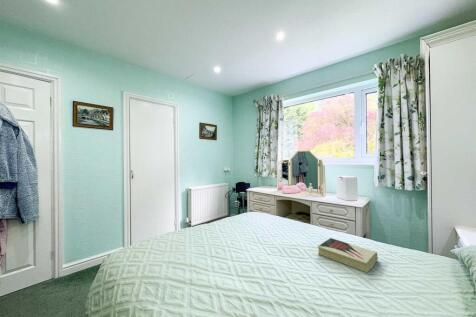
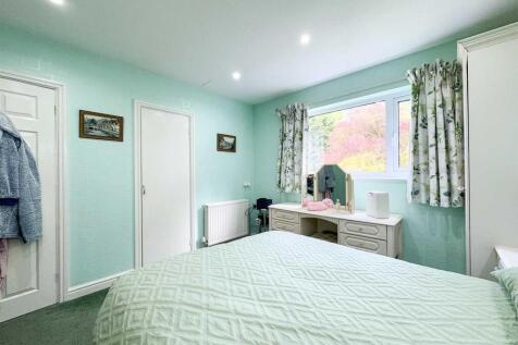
- book [317,237,379,273]
